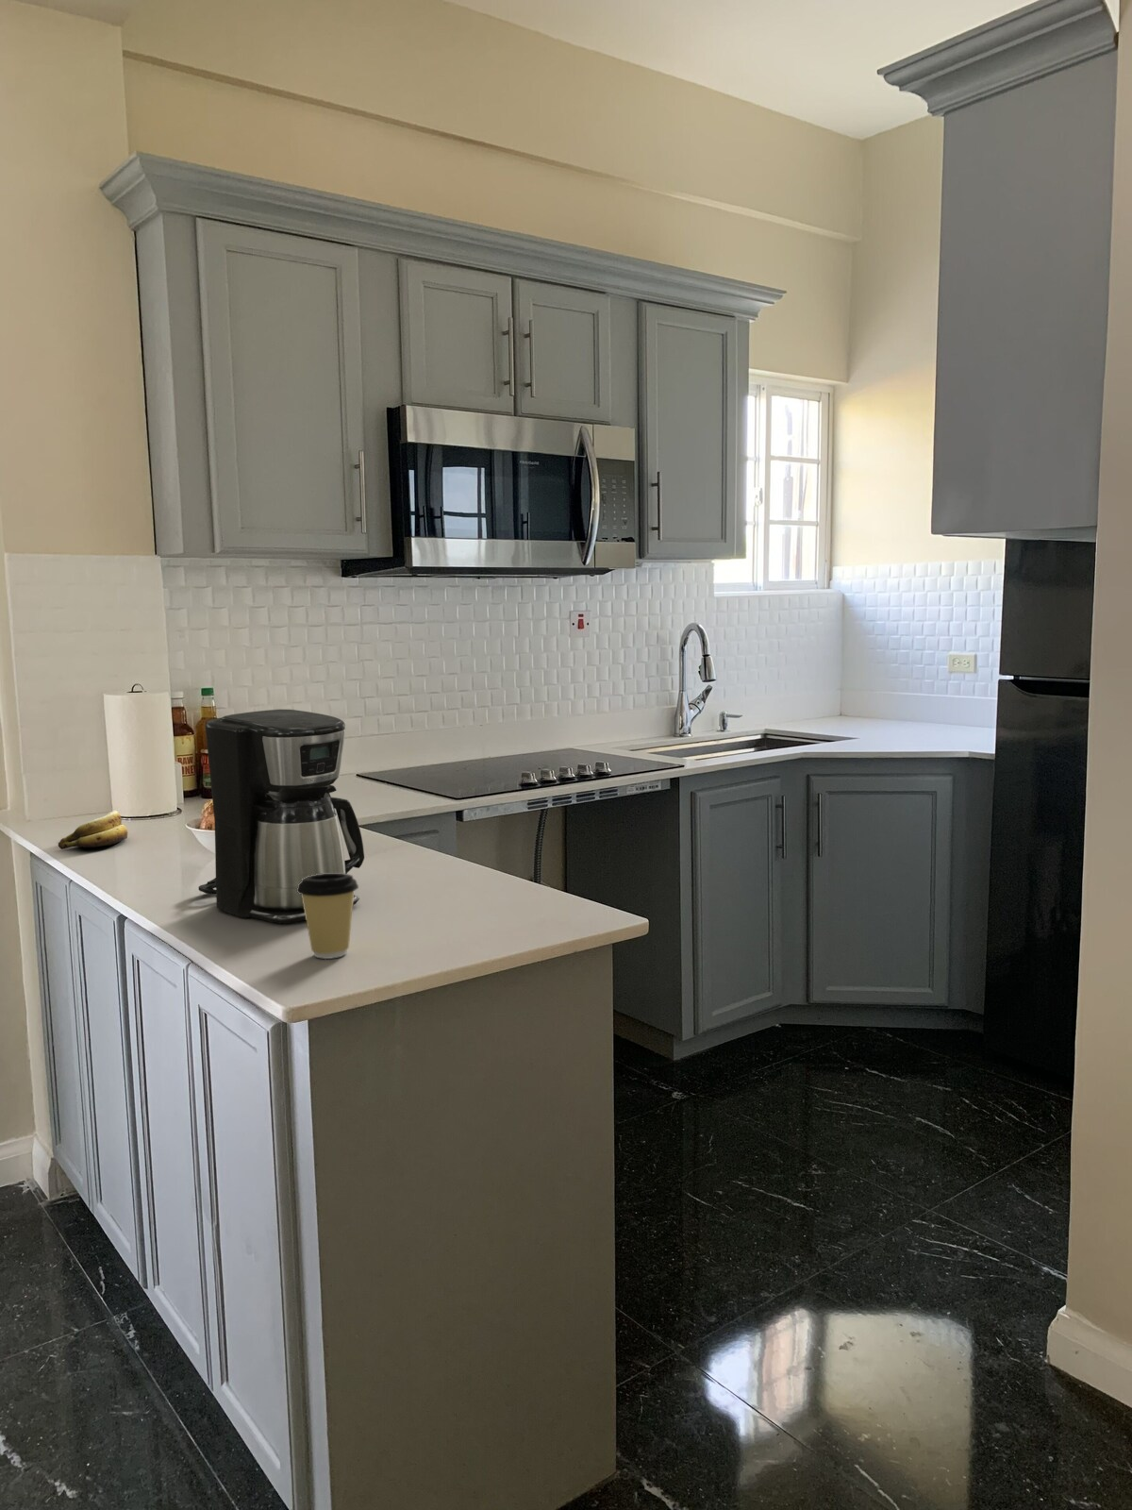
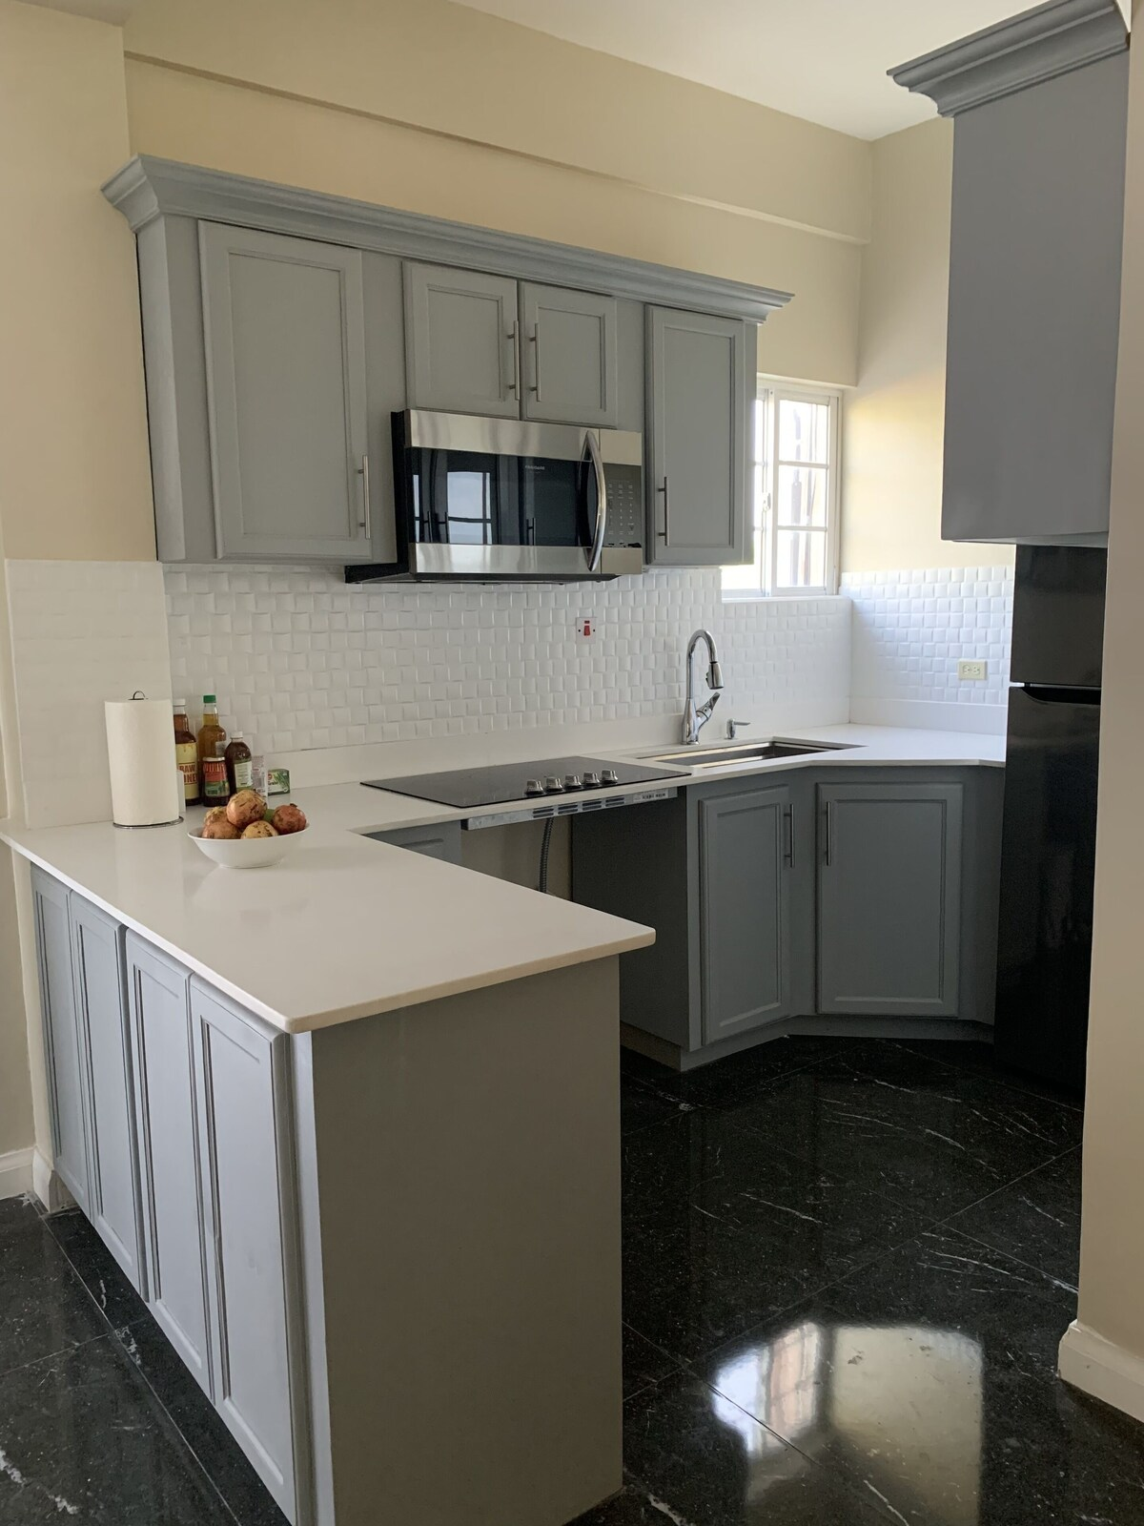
- banana [57,810,128,850]
- coffee cup [297,873,359,960]
- coffee maker [199,709,365,925]
